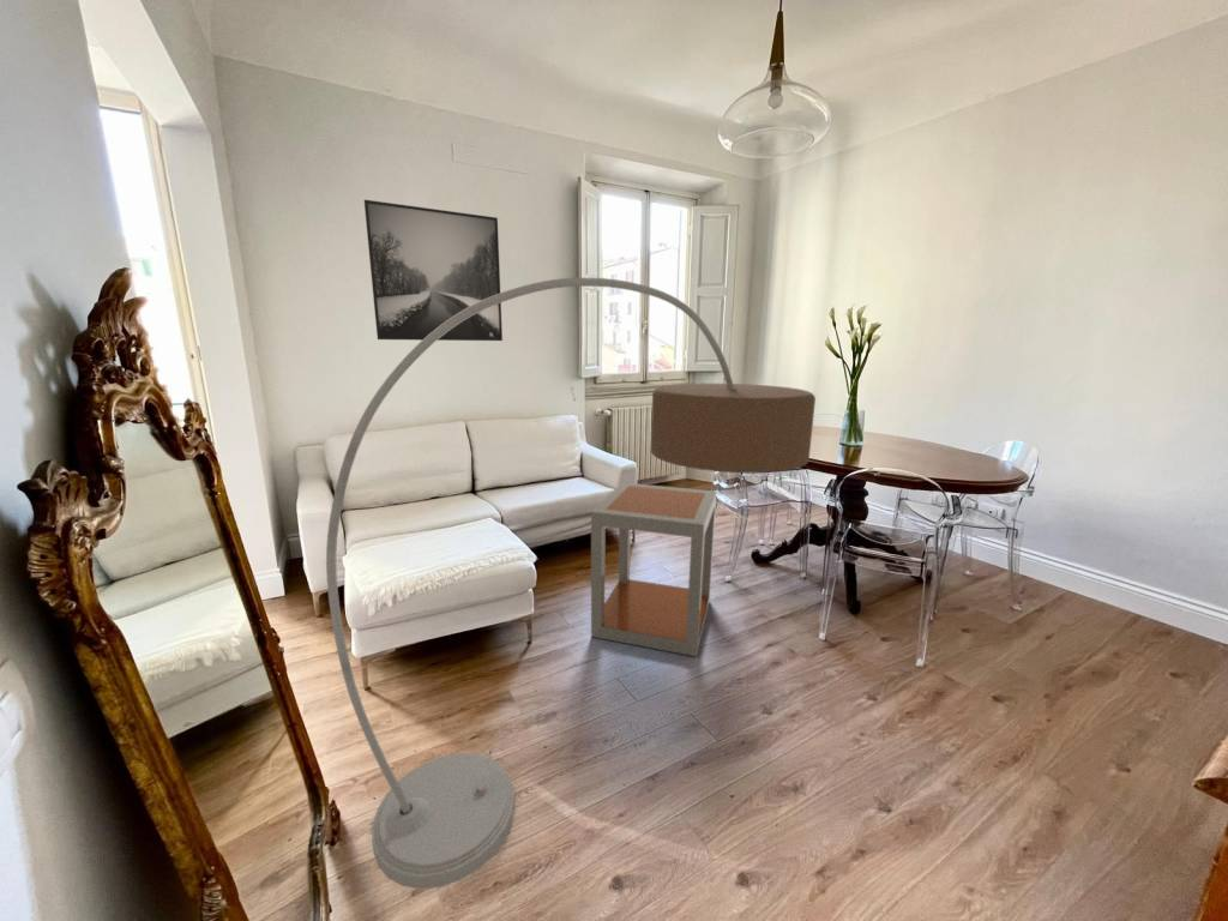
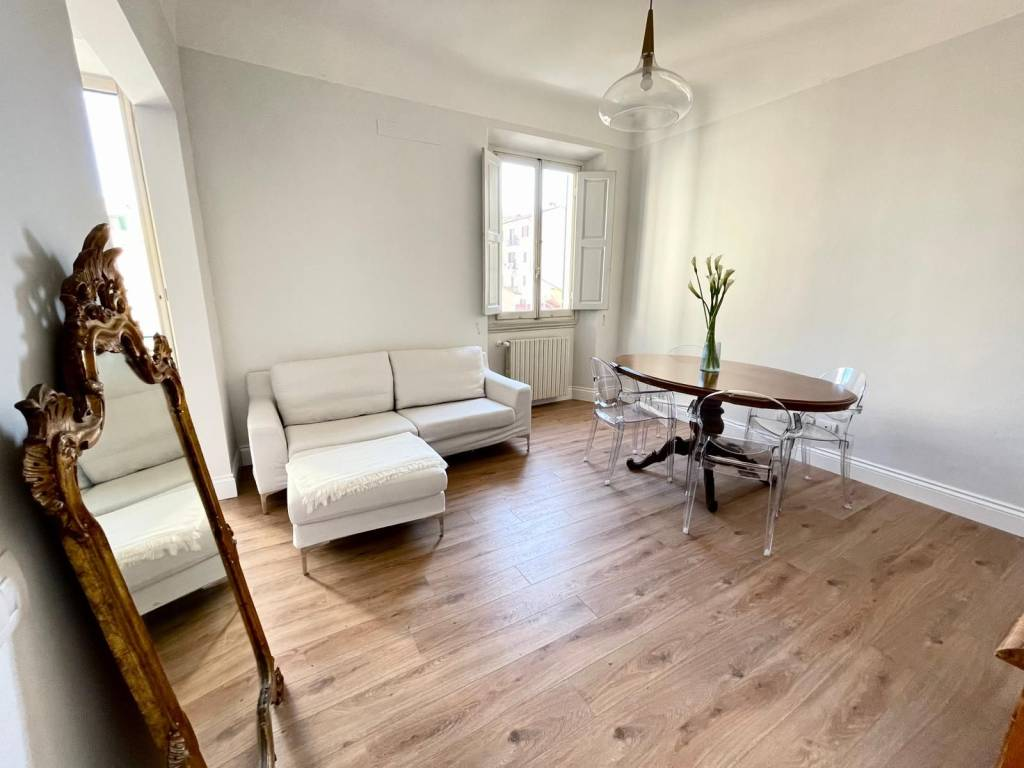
- side table [590,481,717,657]
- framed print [363,199,504,342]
- floor lamp [325,277,817,890]
